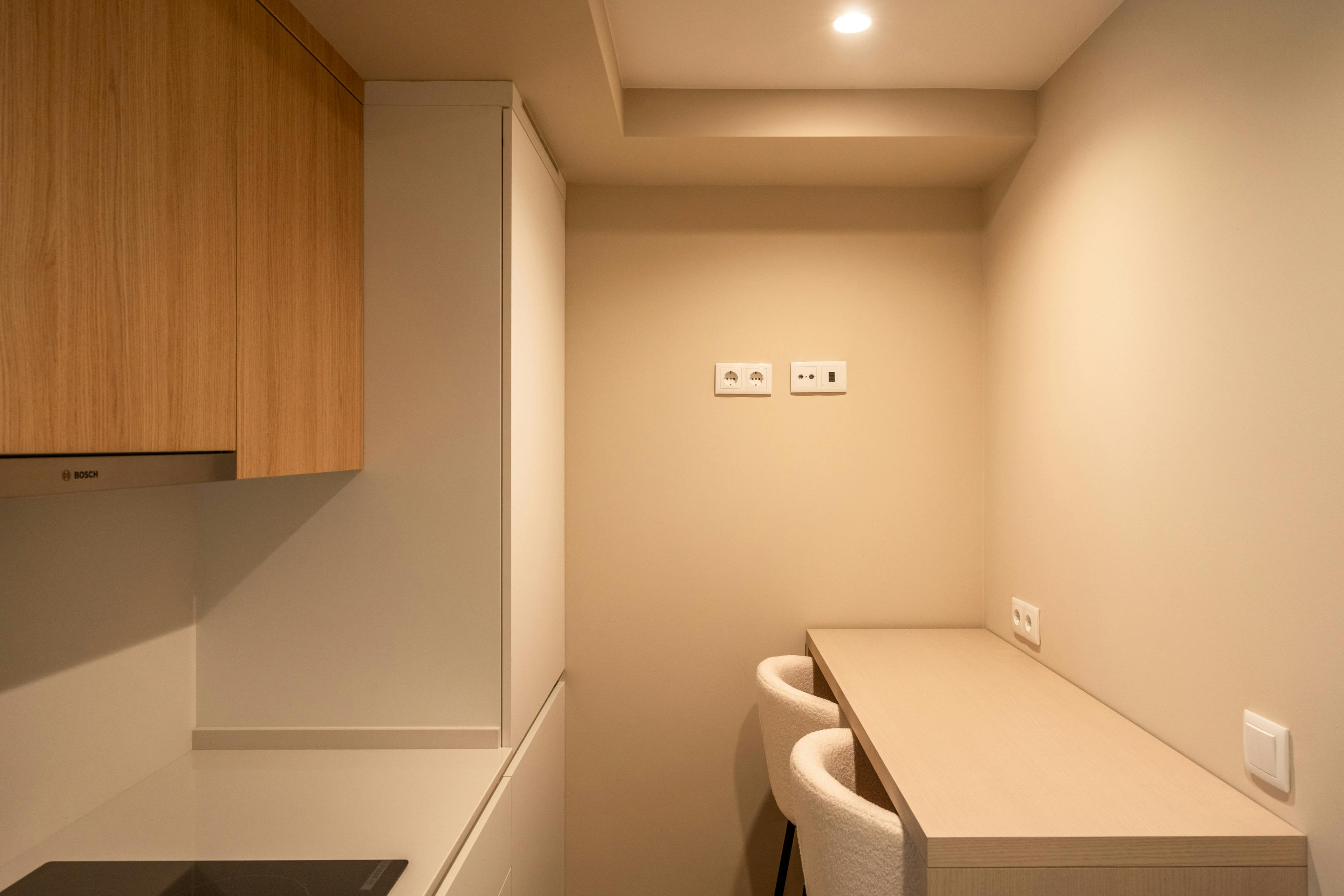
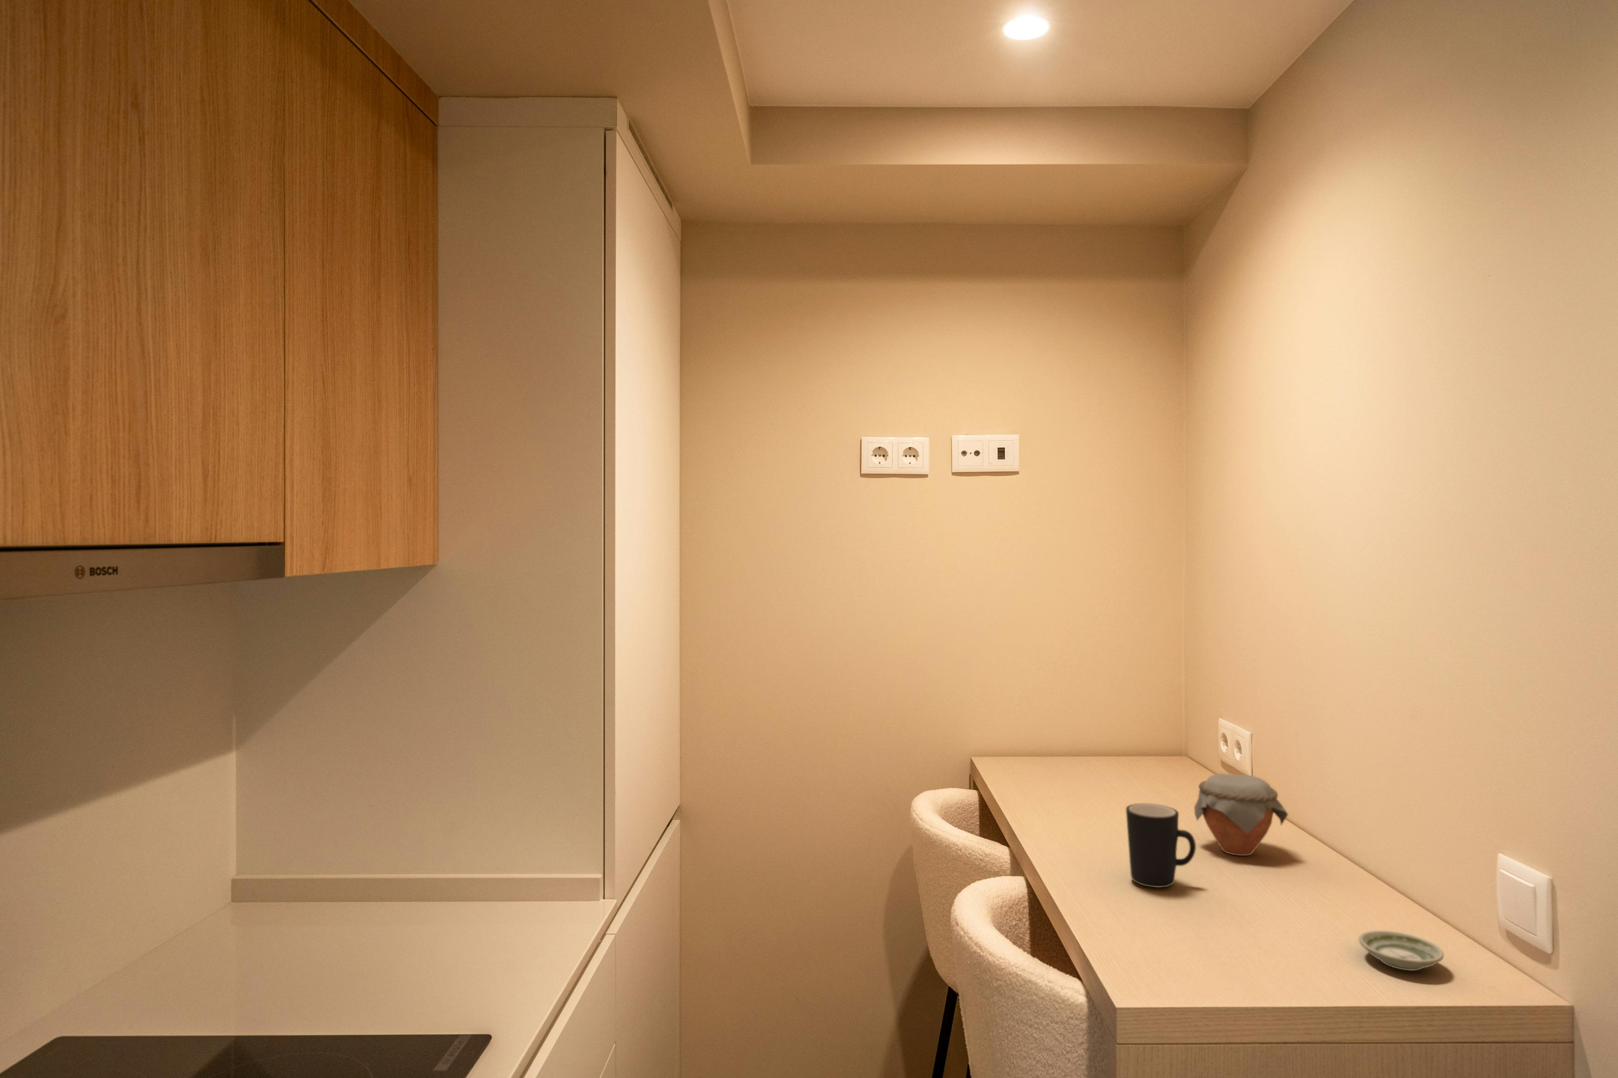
+ mug [1126,802,1197,888]
+ saucer [1358,930,1445,971]
+ jar [1193,774,1288,857]
